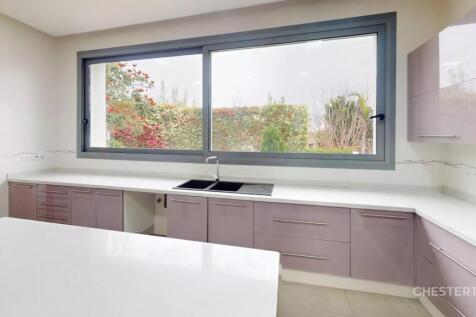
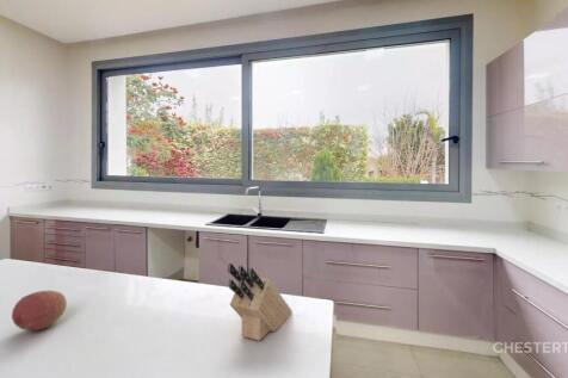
+ knife block [227,262,294,342]
+ fruit [11,290,68,331]
